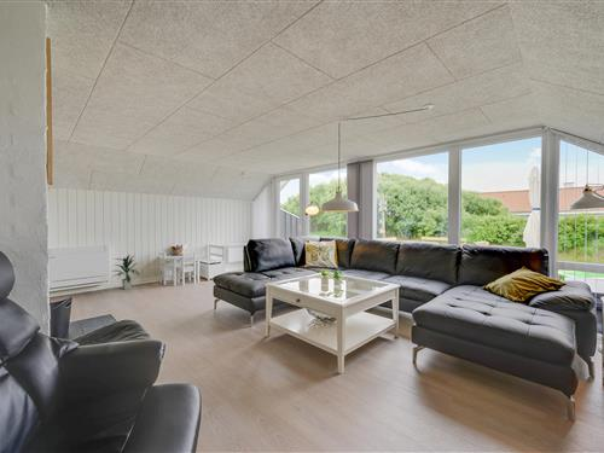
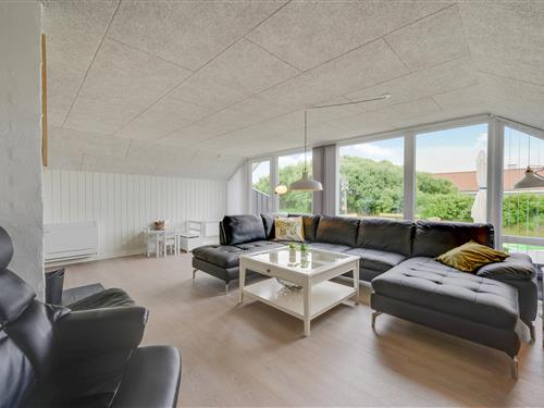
- indoor plant [110,254,141,290]
